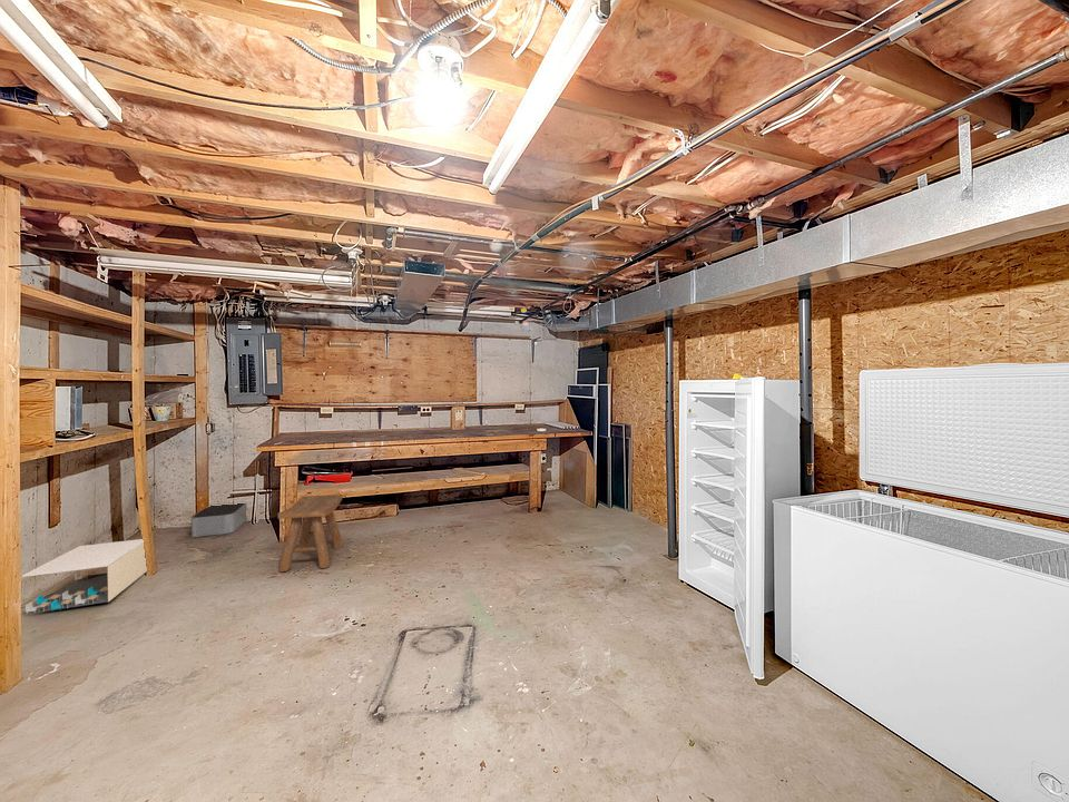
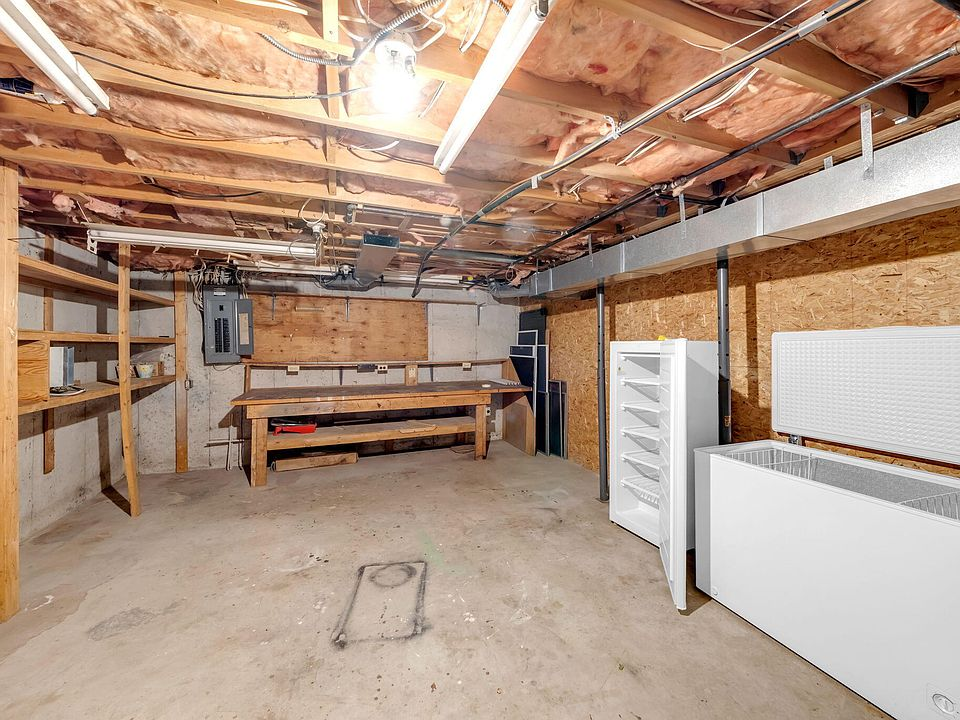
- storage box [21,538,148,616]
- stool [277,493,344,573]
- storage bin [190,502,248,538]
